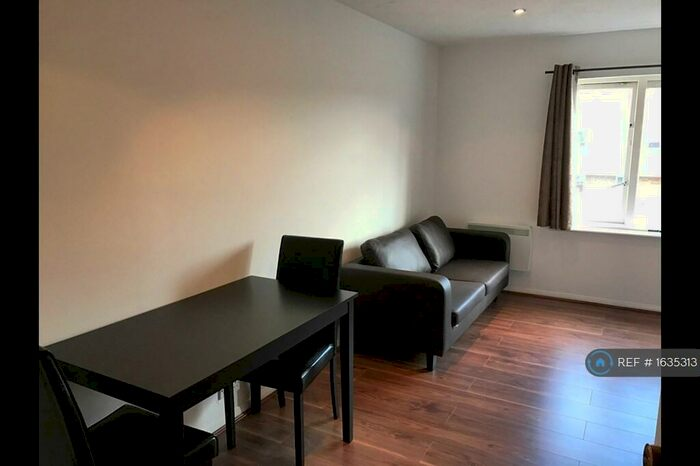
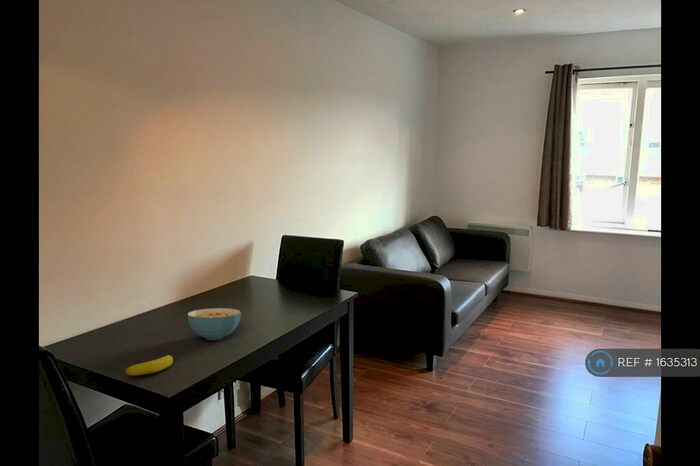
+ cereal bowl [187,307,242,341]
+ banana [123,354,174,376]
